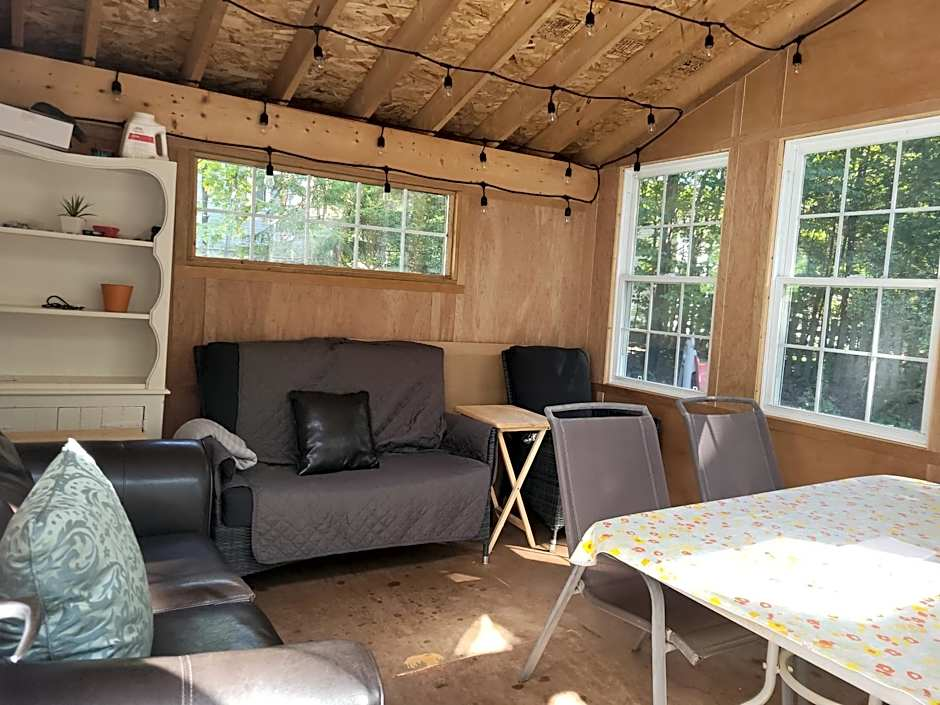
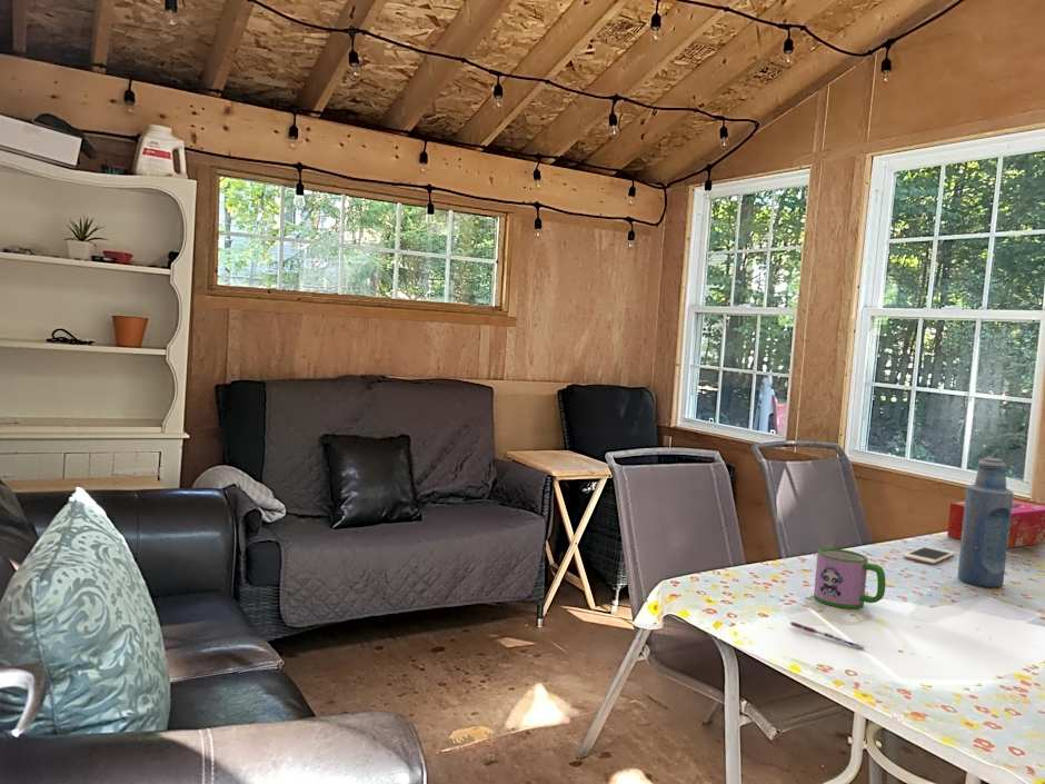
+ cell phone [902,545,955,565]
+ tissue box [946,499,1045,549]
+ pen [789,621,866,651]
+ bottle [956,457,1015,588]
+ mug [813,547,886,609]
